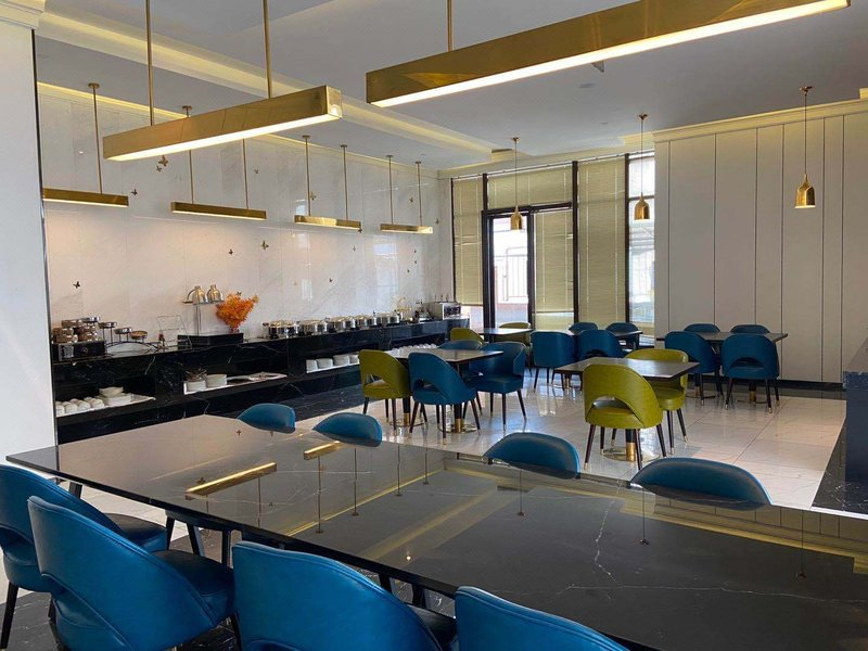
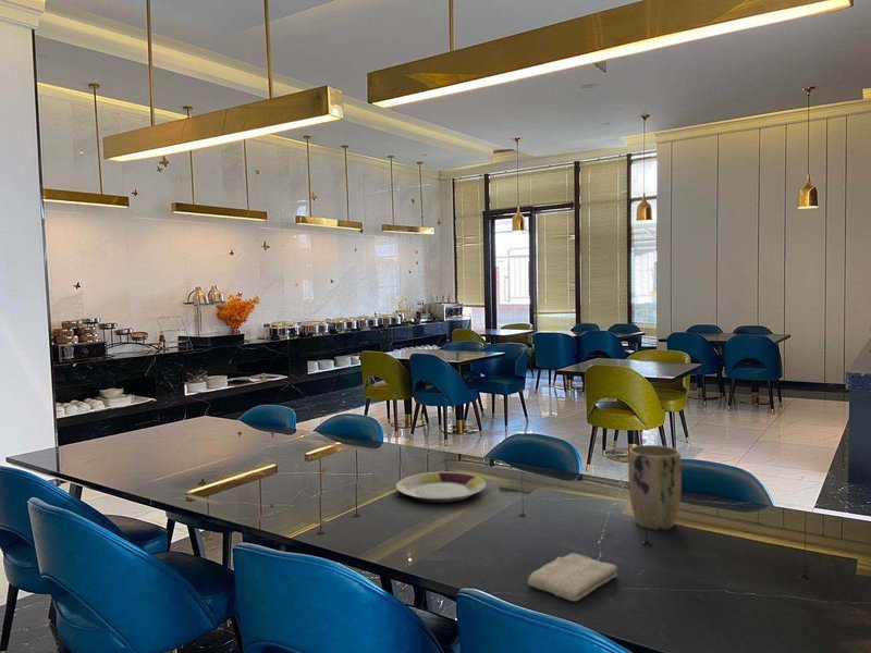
+ plant pot [627,444,683,531]
+ plate [395,471,487,503]
+ washcloth [527,552,618,603]
